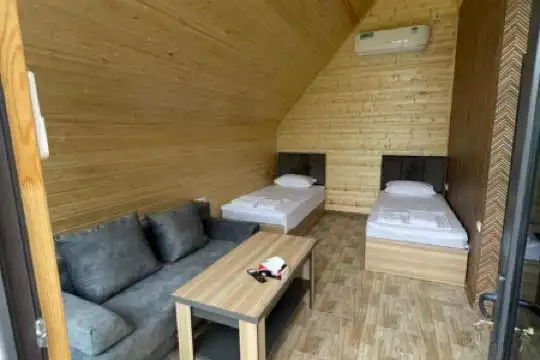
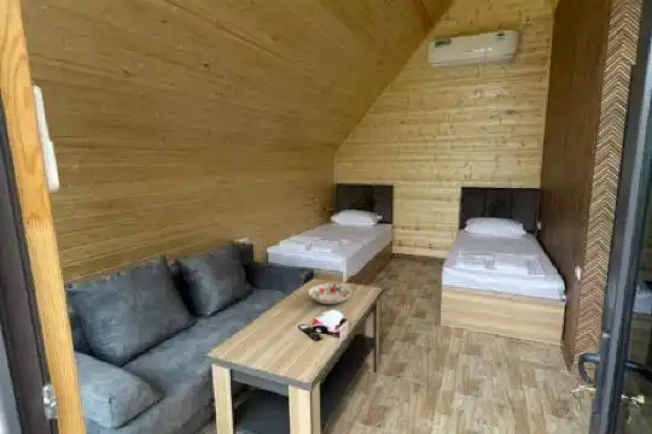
+ decorative bowl [307,282,353,305]
